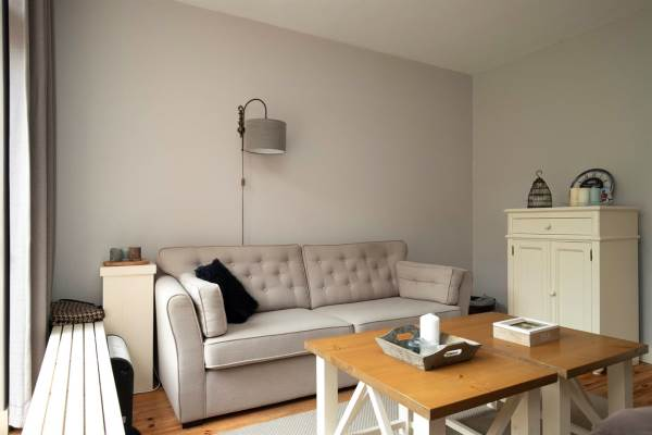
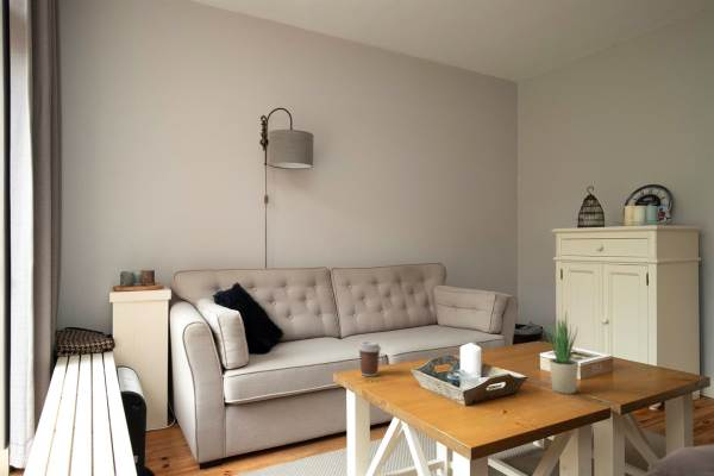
+ coffee cup [357,340,382,377]
+ potted plant [543,311,580,395]
